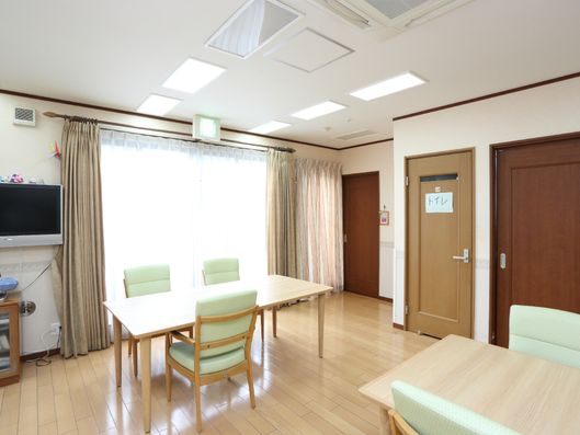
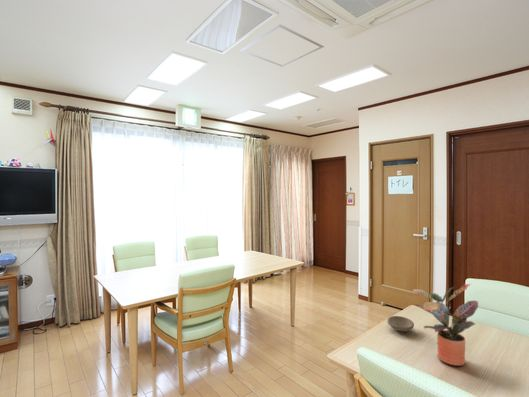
+ bowl [386,315,415,333]
+ potted plant [411,283,479,367]
